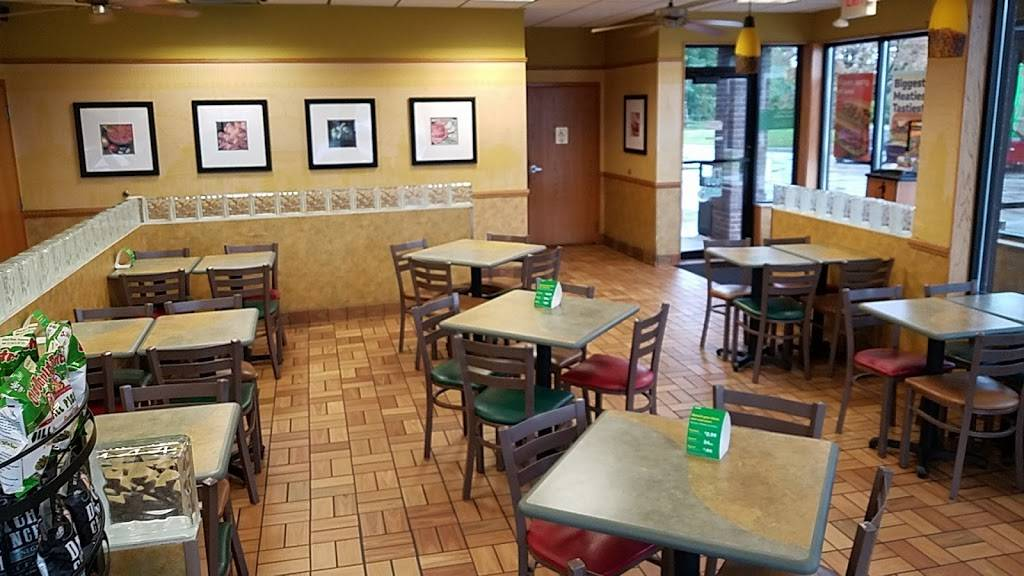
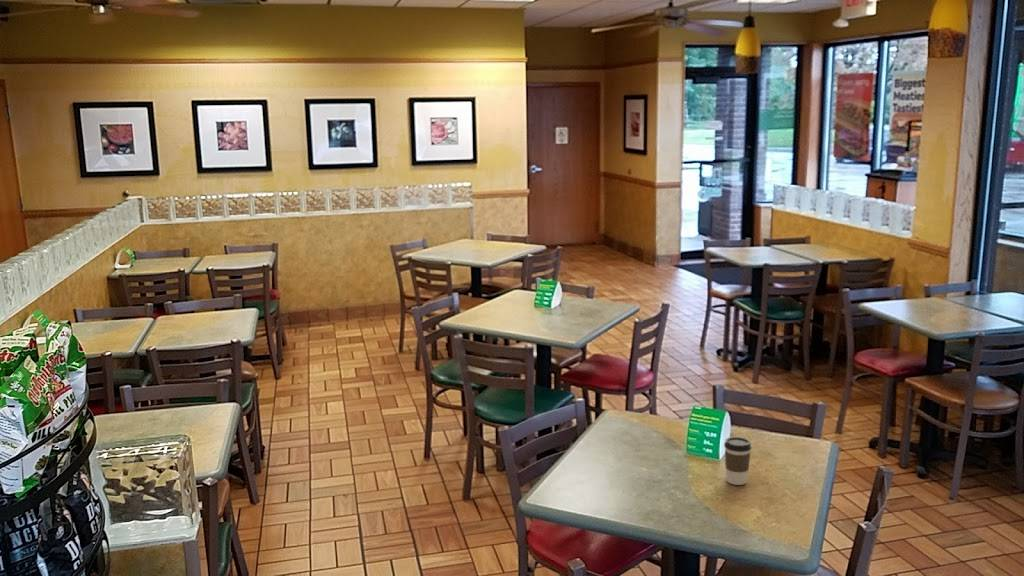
+ coffee cup [723,436,752,486]
